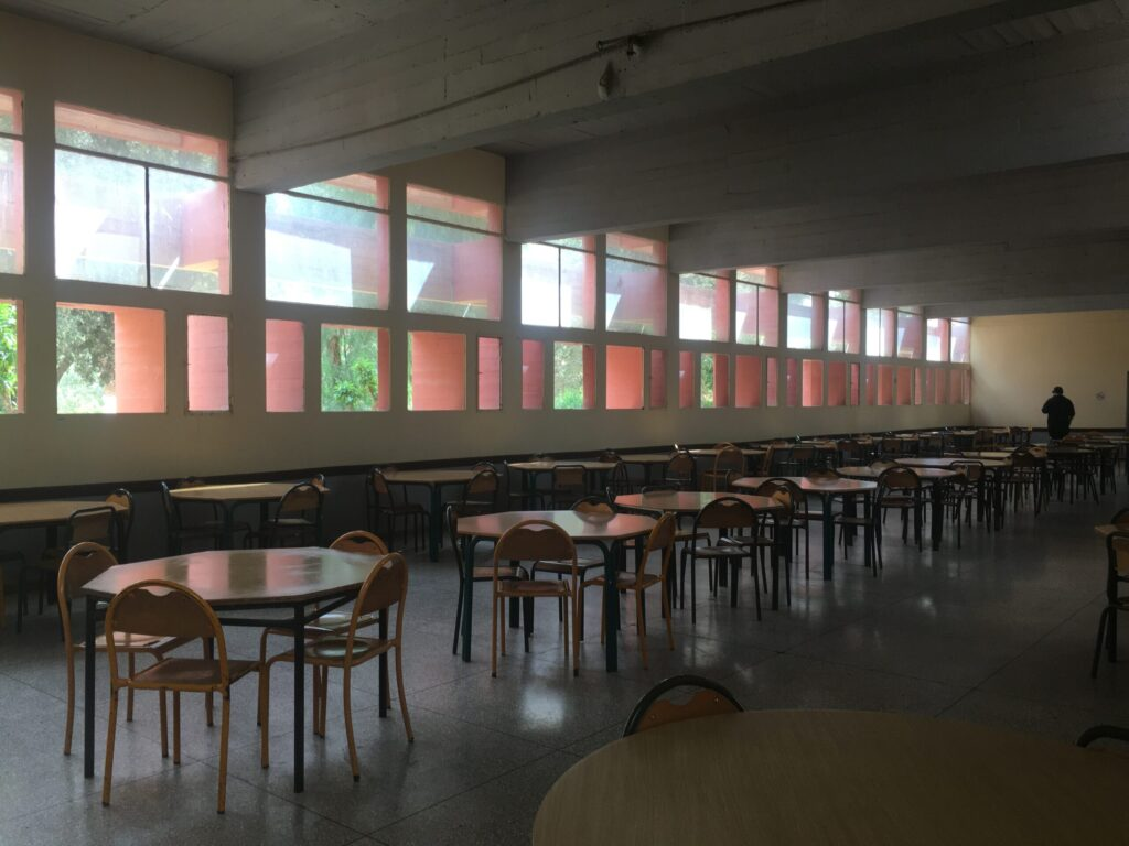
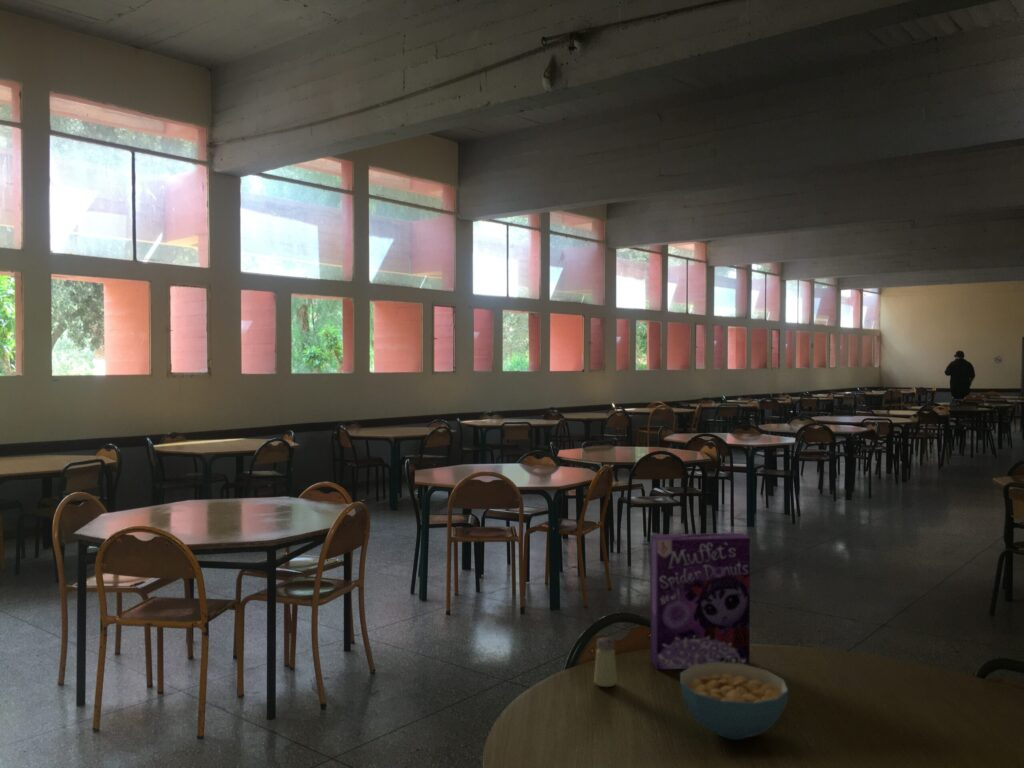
+ saltshaker [593,637,618,688]
+ cereal bowl [679,662,789,741]
+ cereal box [649,532,751,671]
